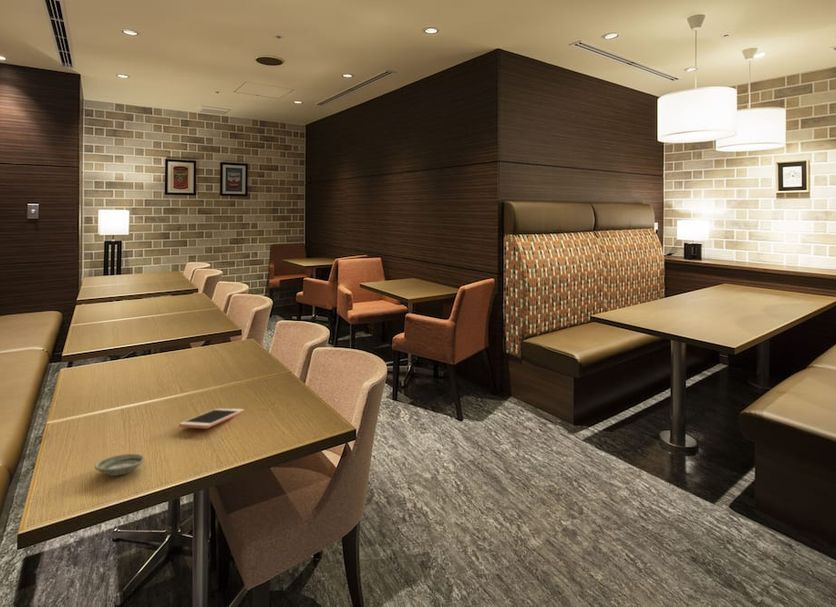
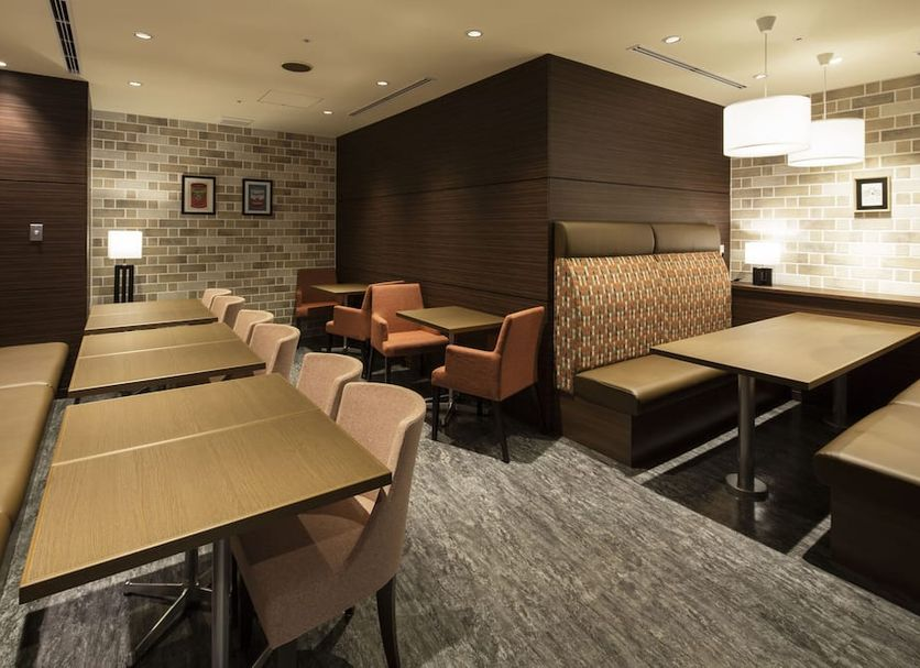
- saucer [94,453,146,477]
- cell phone [178,408,245,430]
